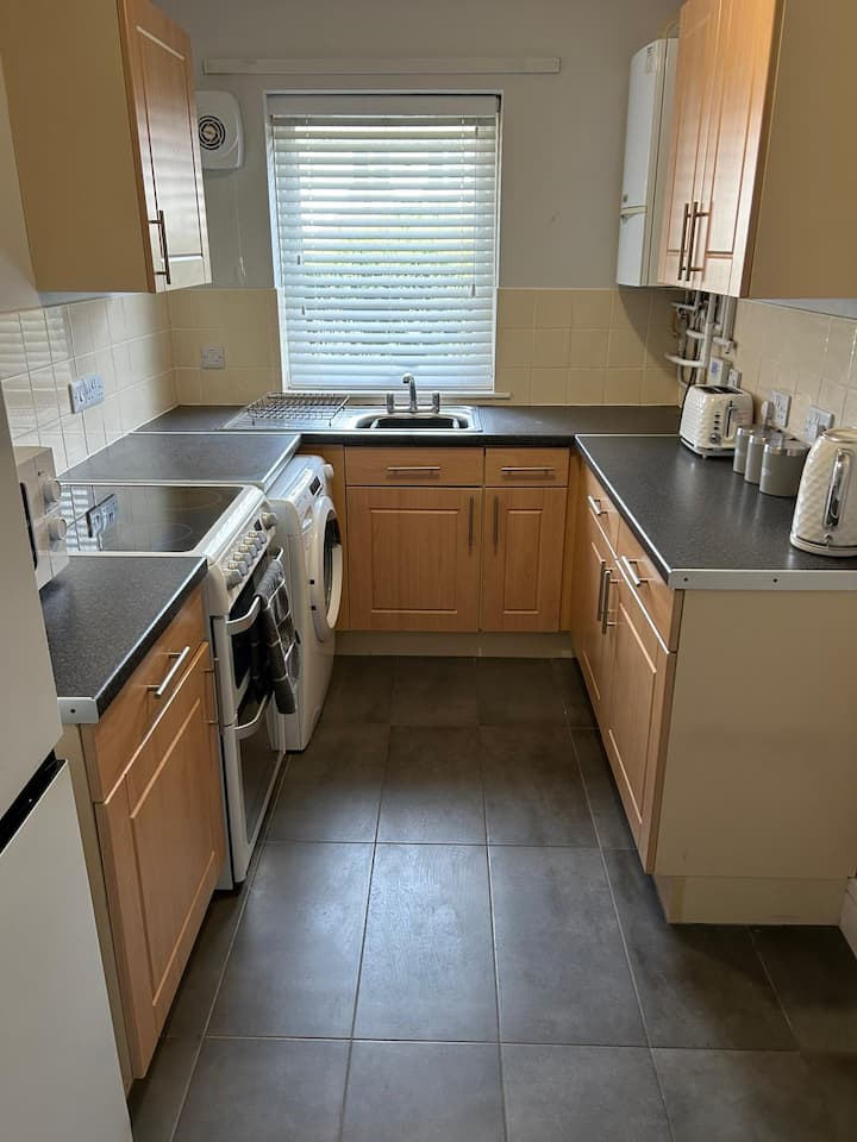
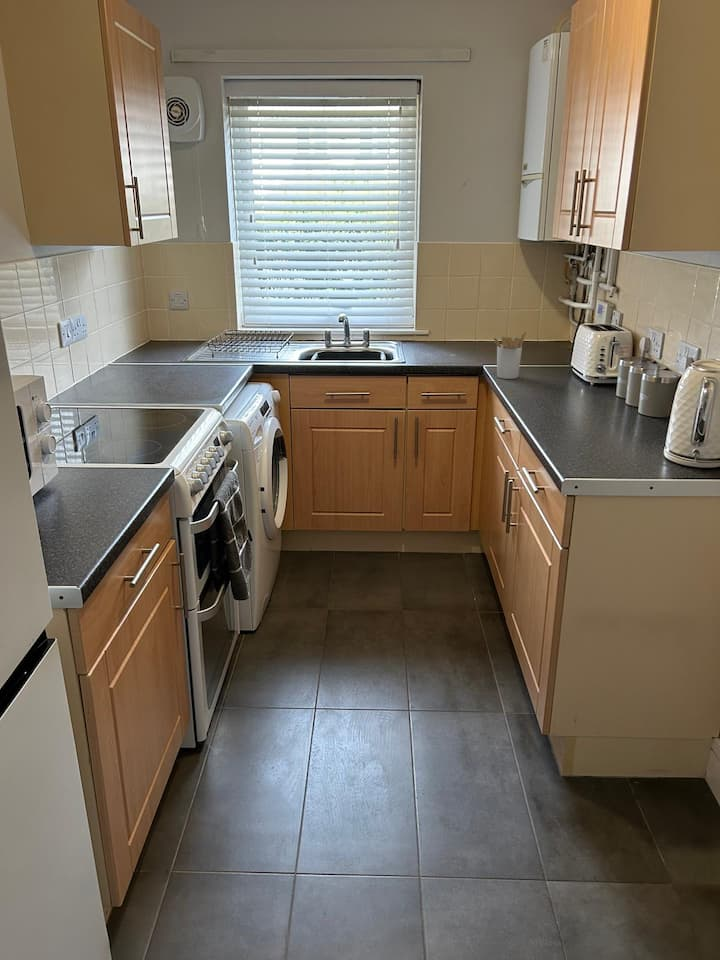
+ utensil holder [492,331,527,380]
